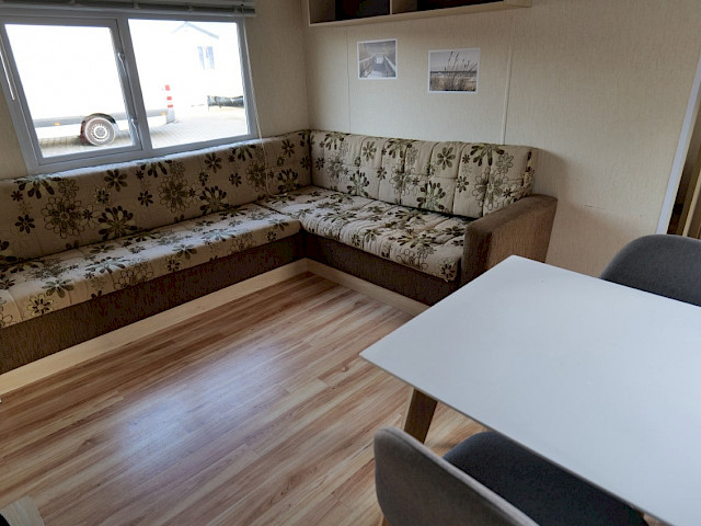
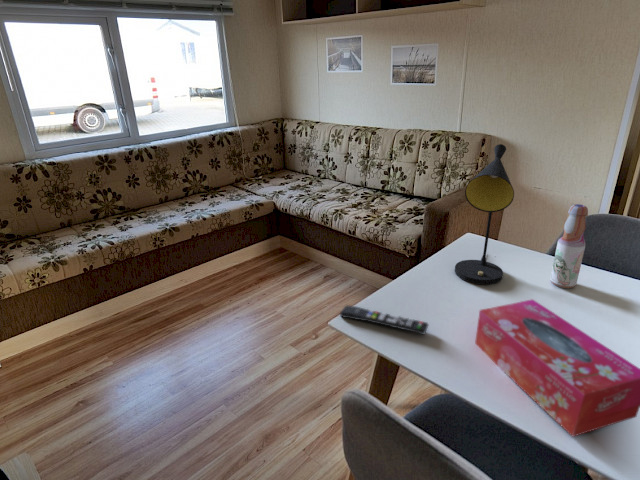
+ remote control [338,304,429,336]
+ table lamp [454,143,515,285]
+ bottle [549,203,589,289]
+ tissue box [474,298,640,438]
